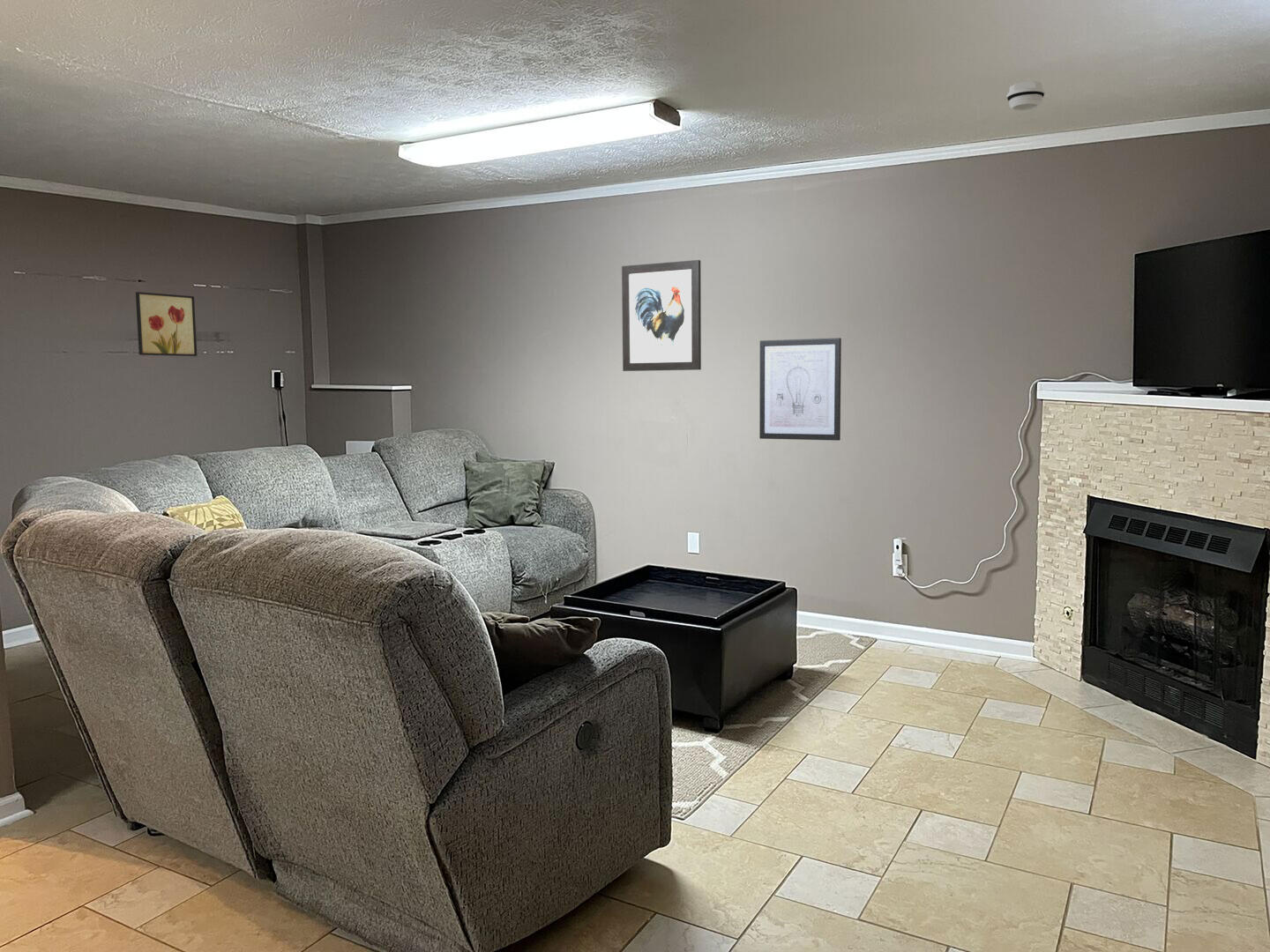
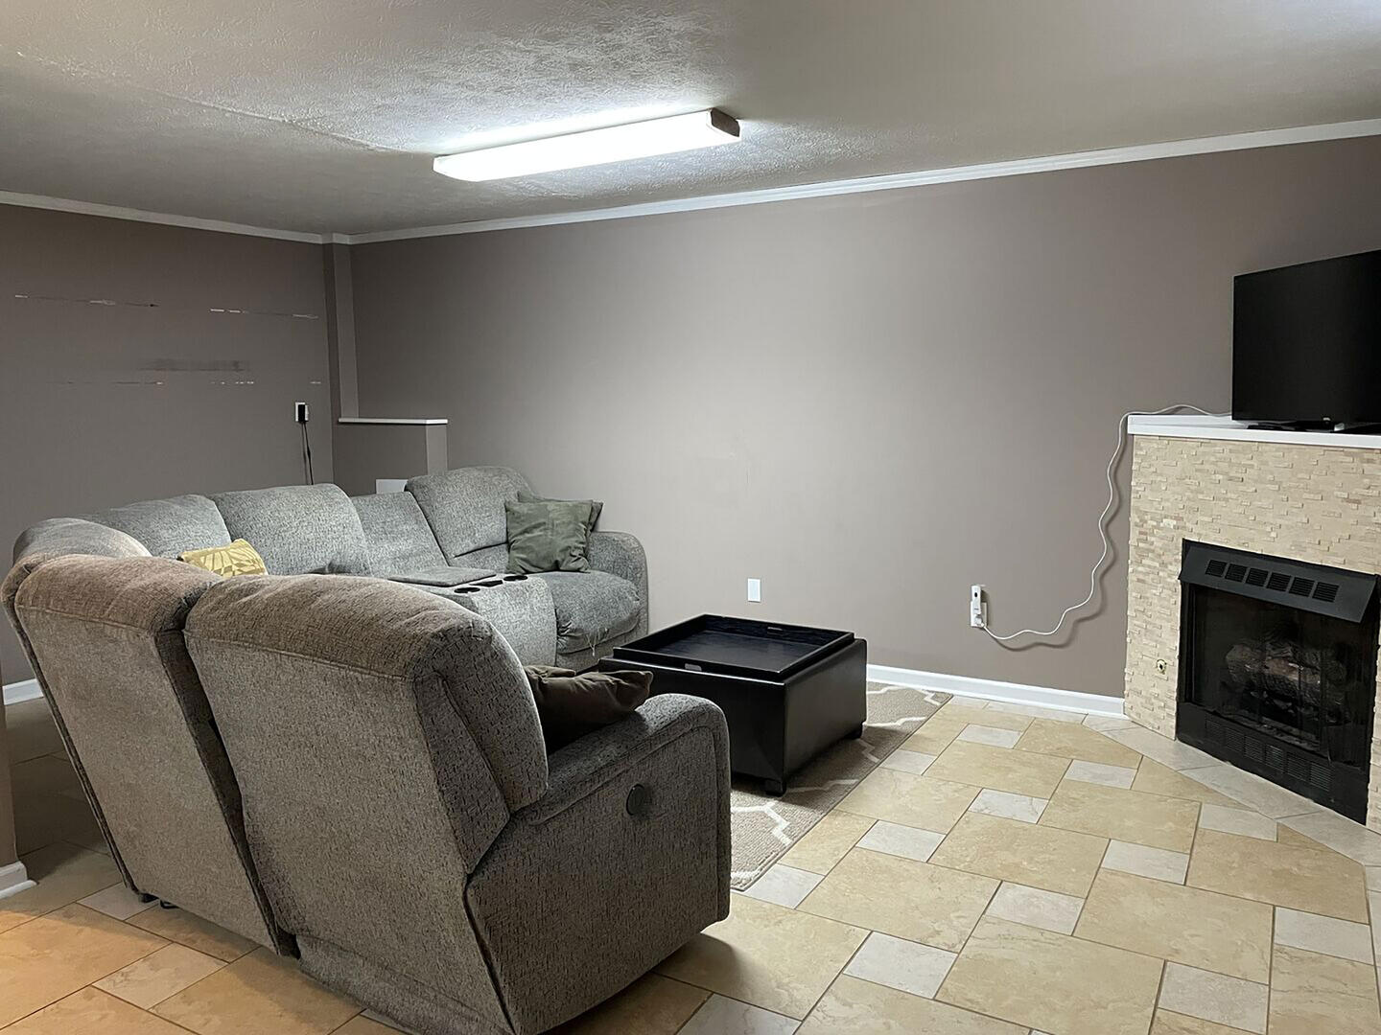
- wall art [758,337,842,442]
- smoke detector [1006,80,1046,111]
- wall art [135,291,198,357]
- wall art [621,259,702,372]
